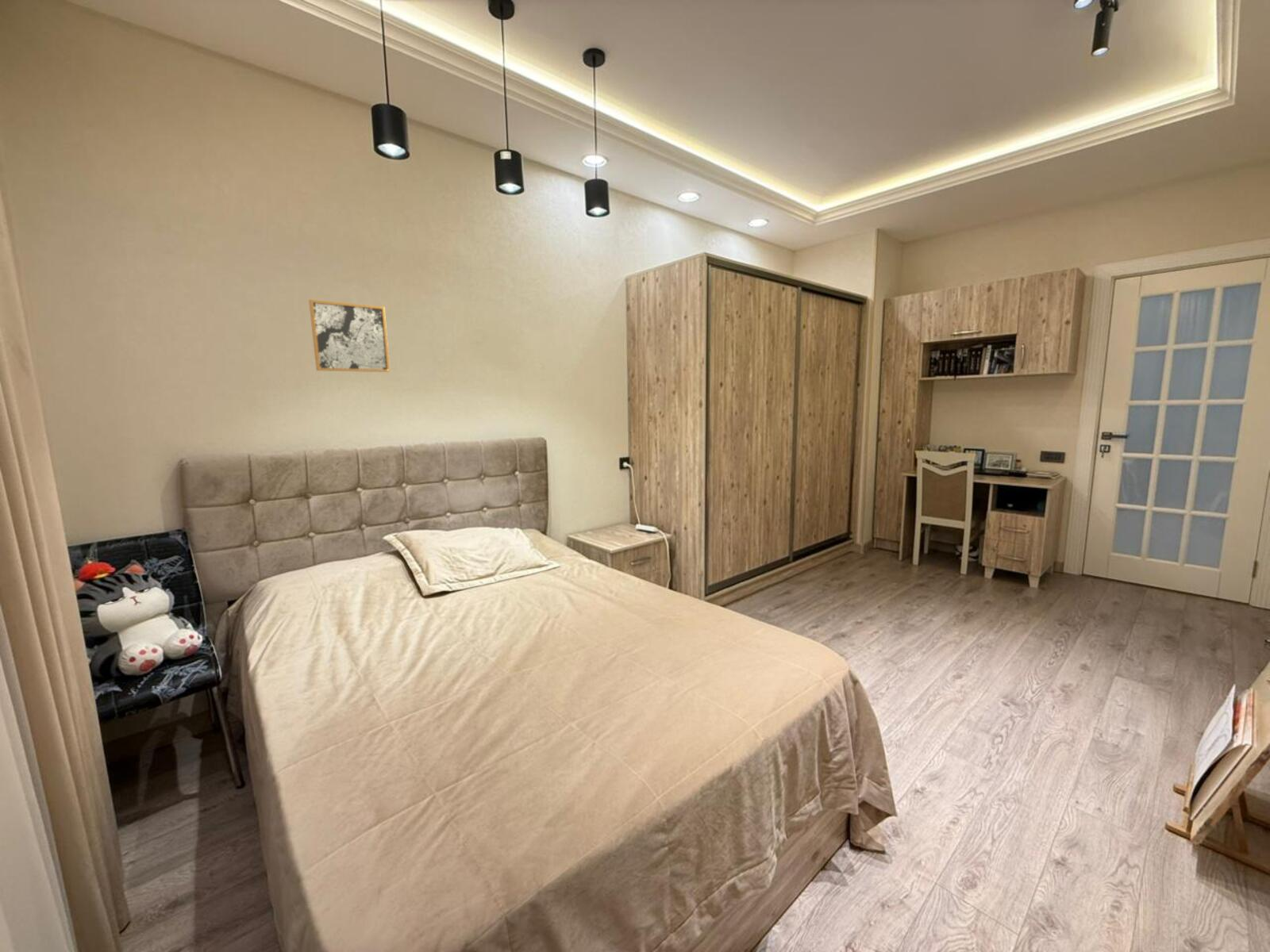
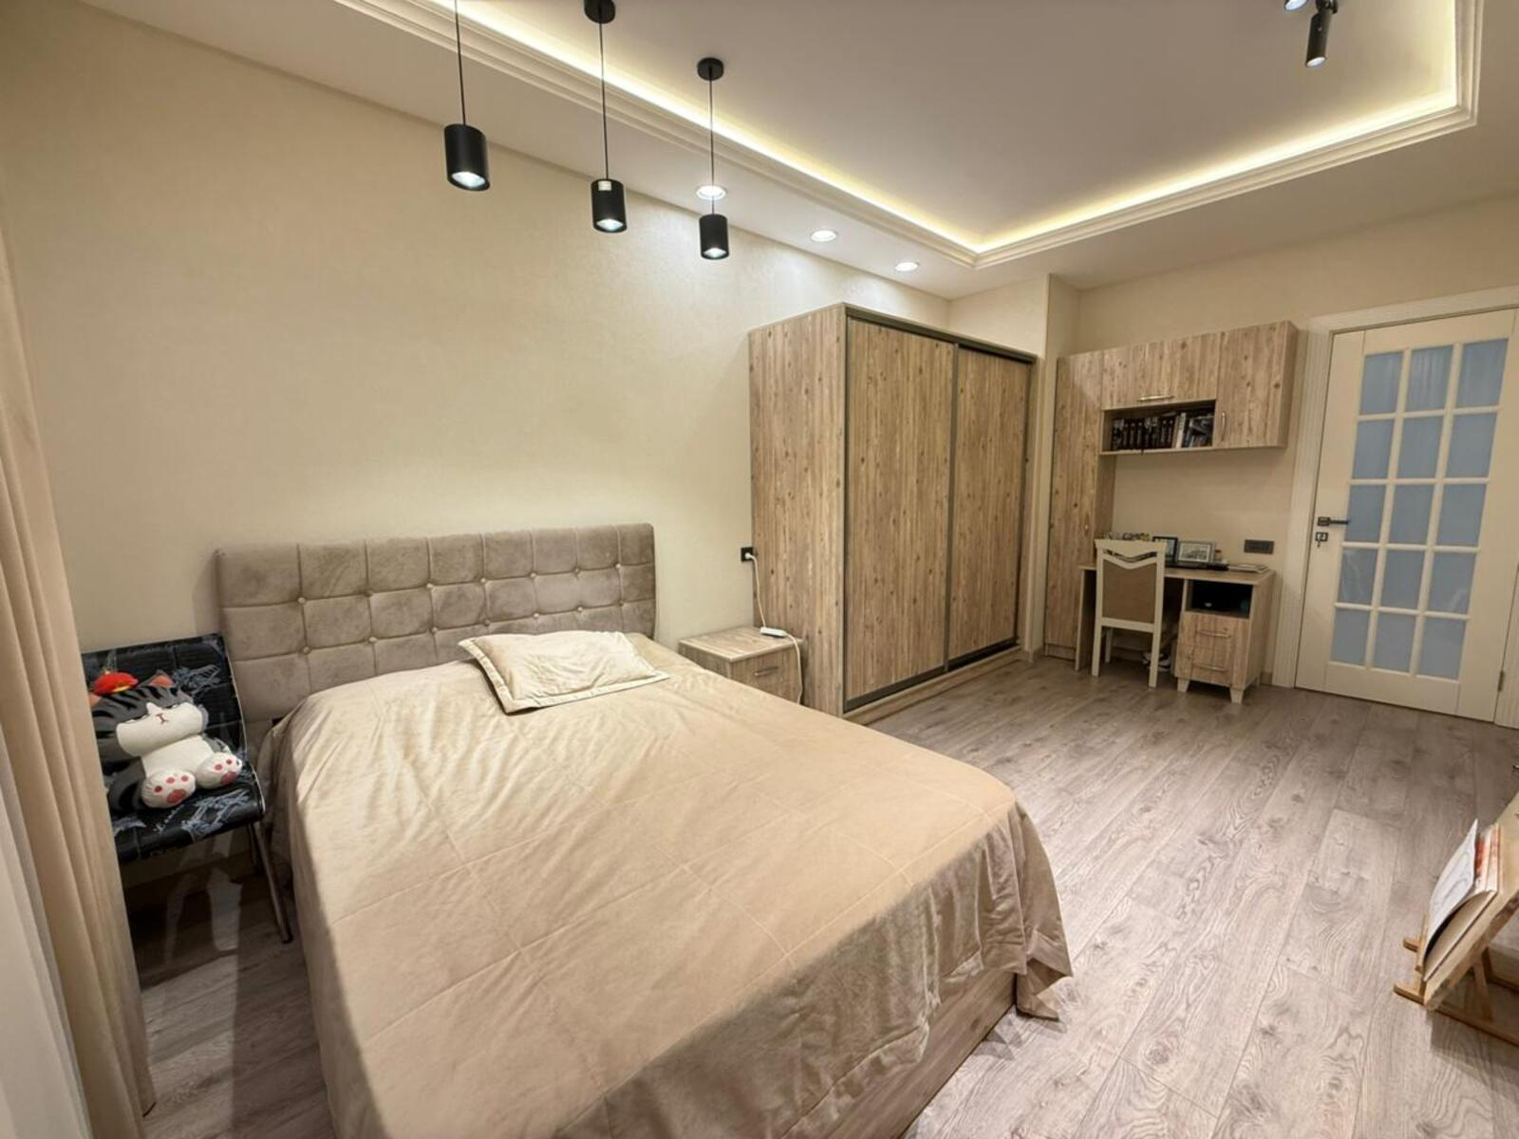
- wall art [308,299,391,373]
